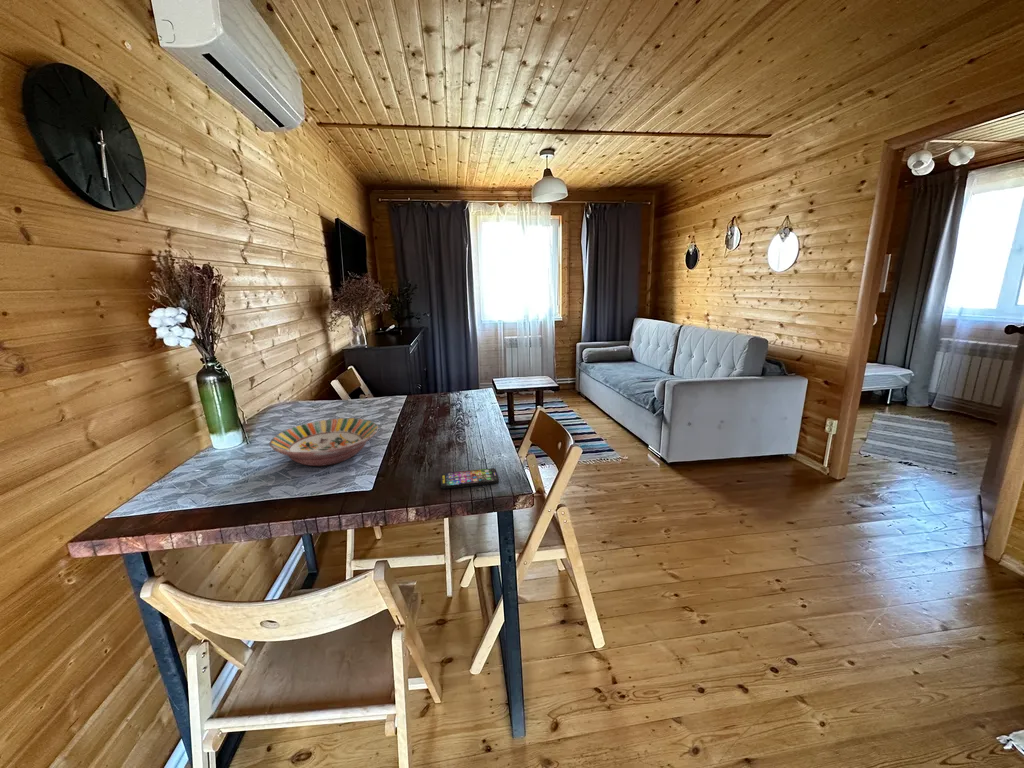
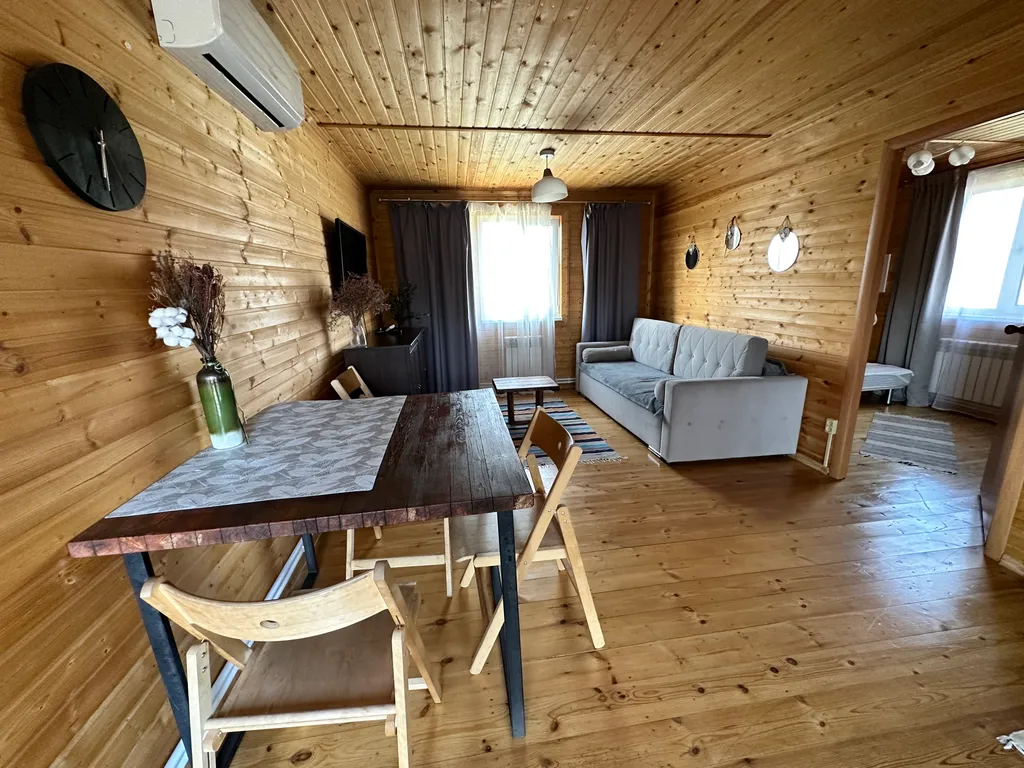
- serving bowl [269,417,379,467]
- smartphone [440,467,500,490]
